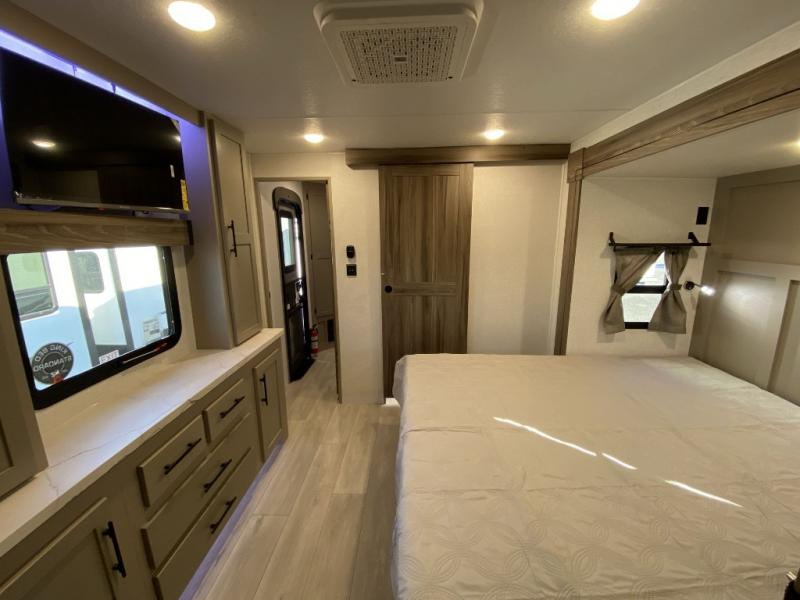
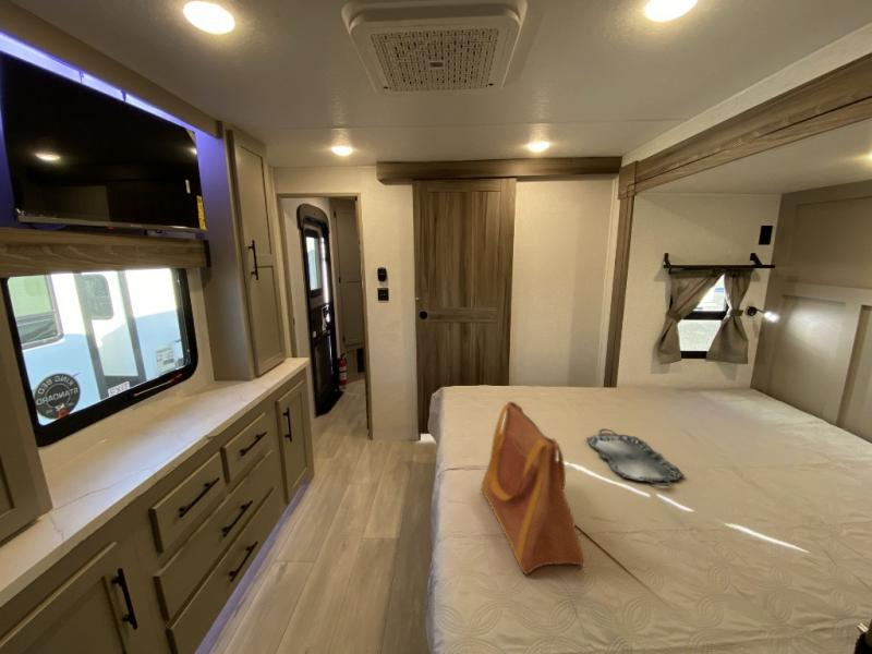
+ serving tray [585,427,686,487]
+ tote bag [480,400,584,576]
